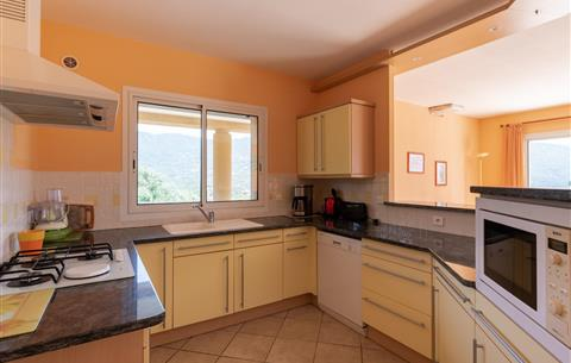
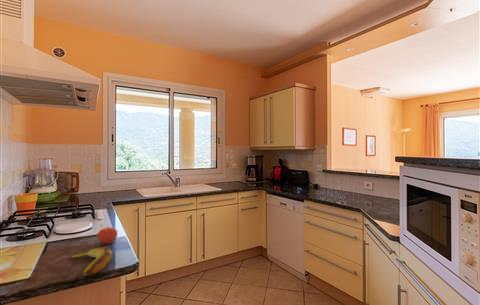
+ apple [96,225,118,245]
+ banana [70,245,113,277]
